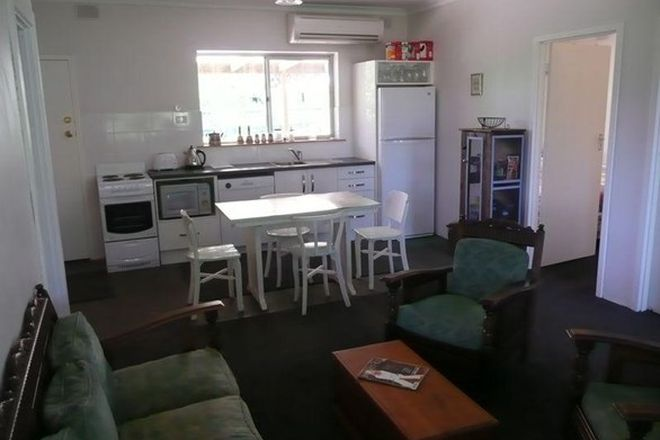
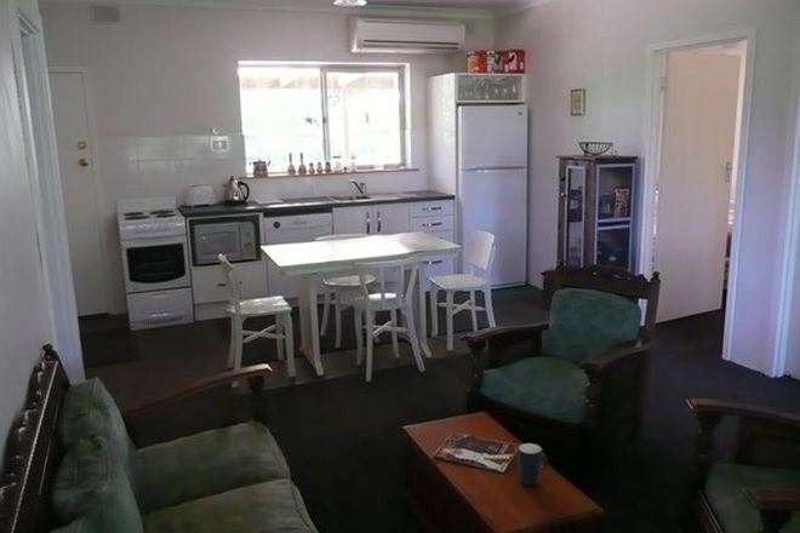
+ mug [516,442,548,487]
